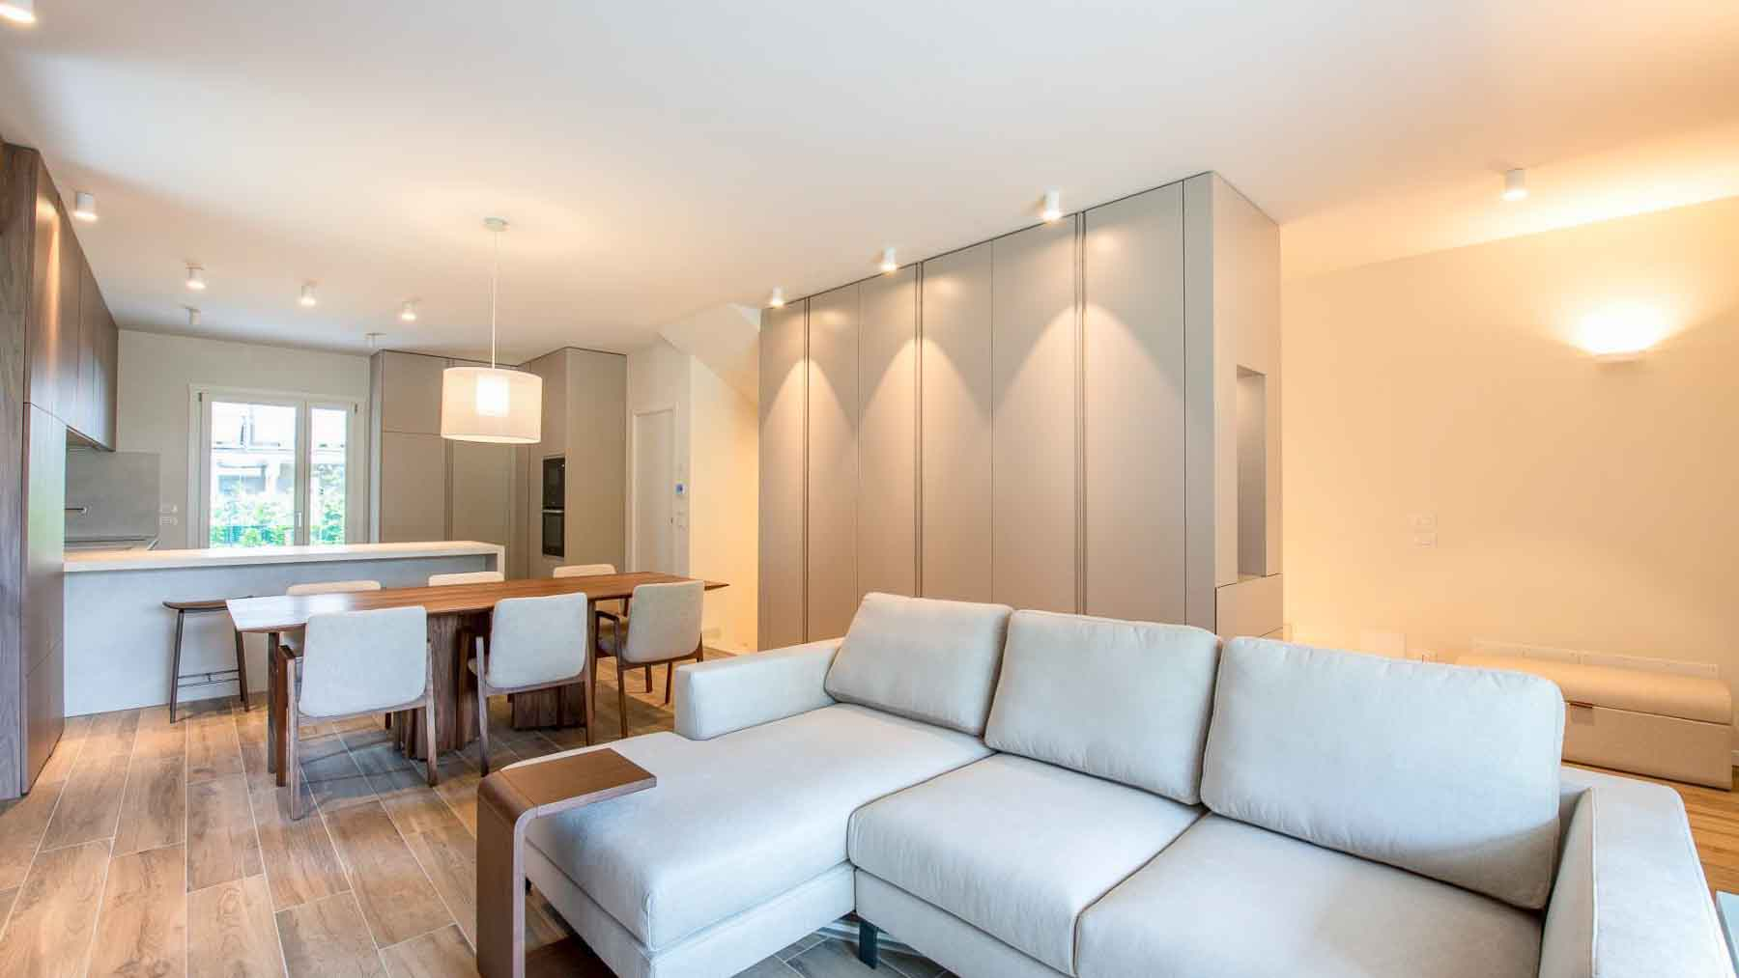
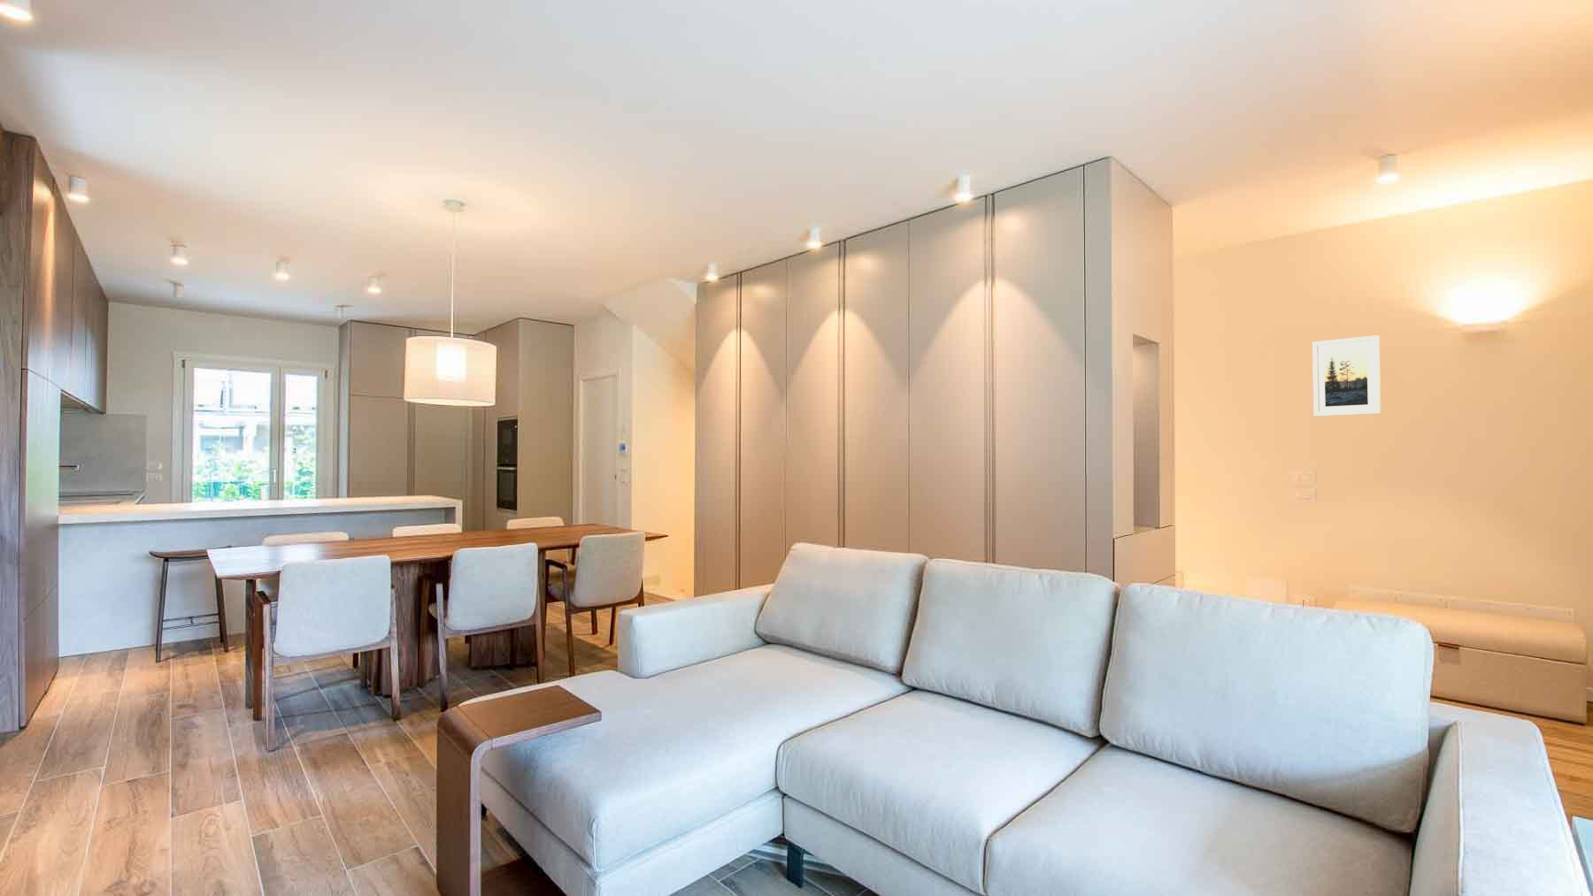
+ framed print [1312,335,1382,418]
